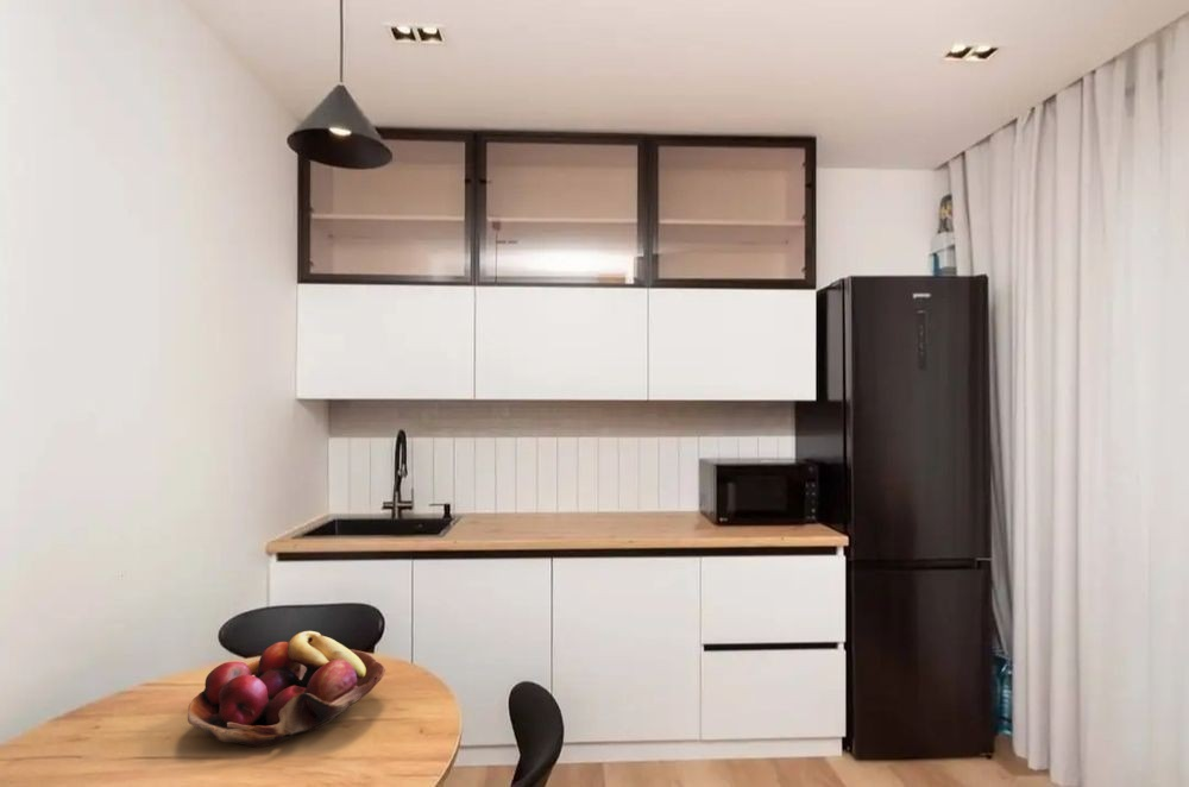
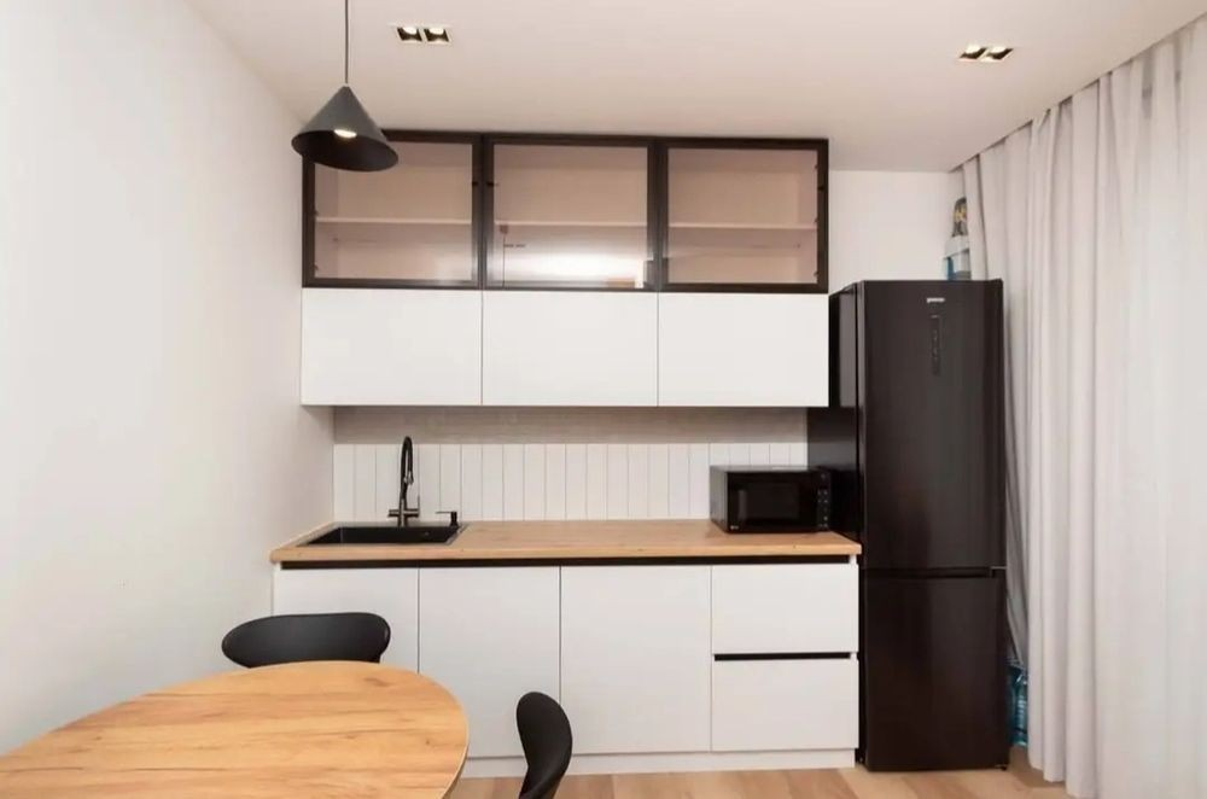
- fruit basket [187,630,386,749]
